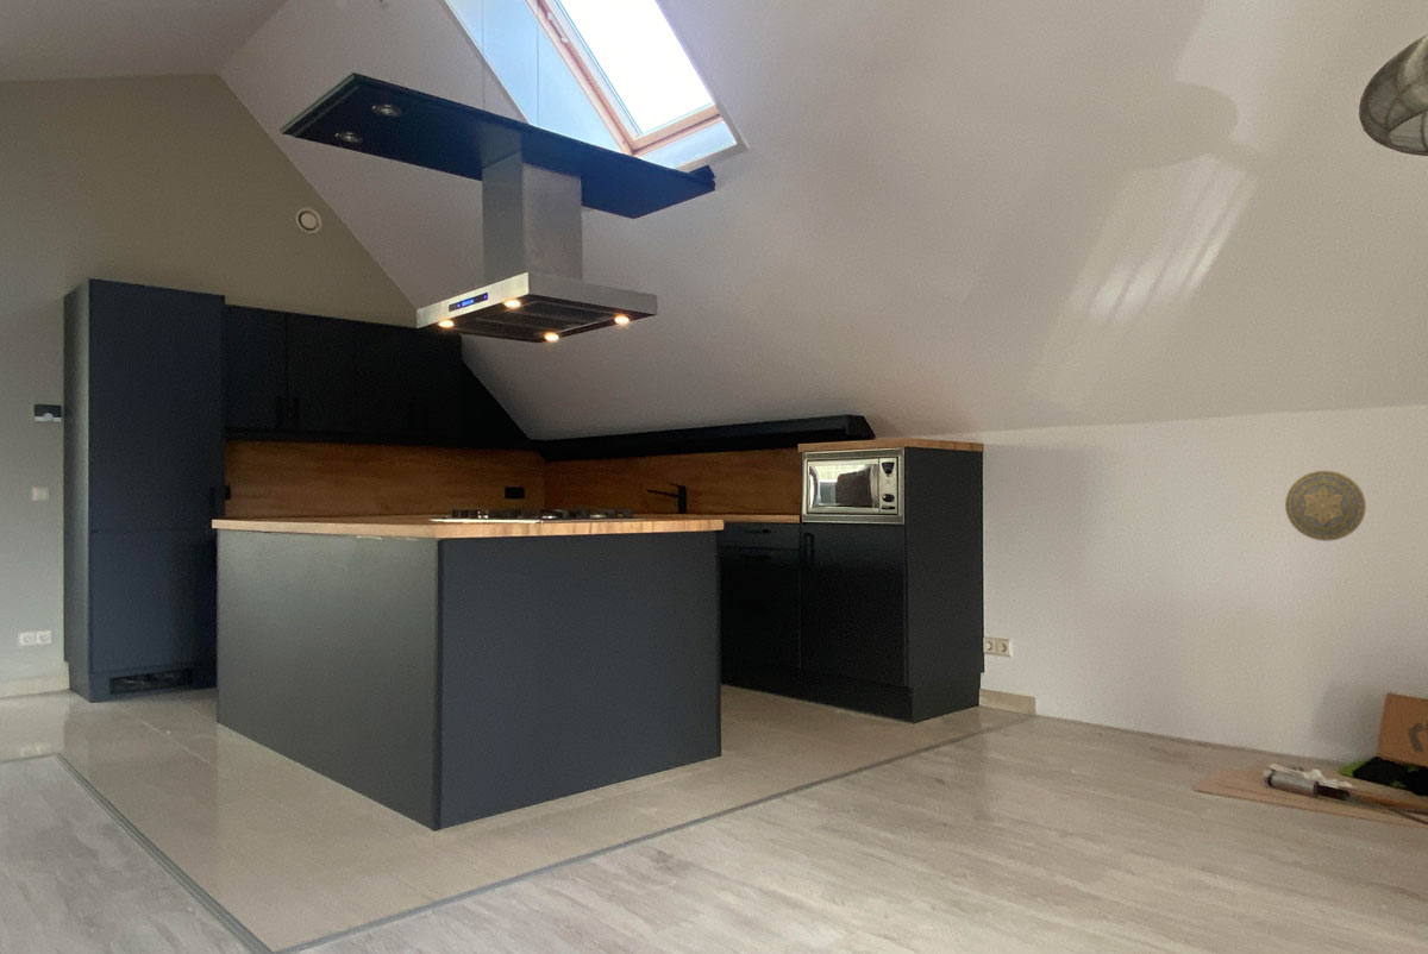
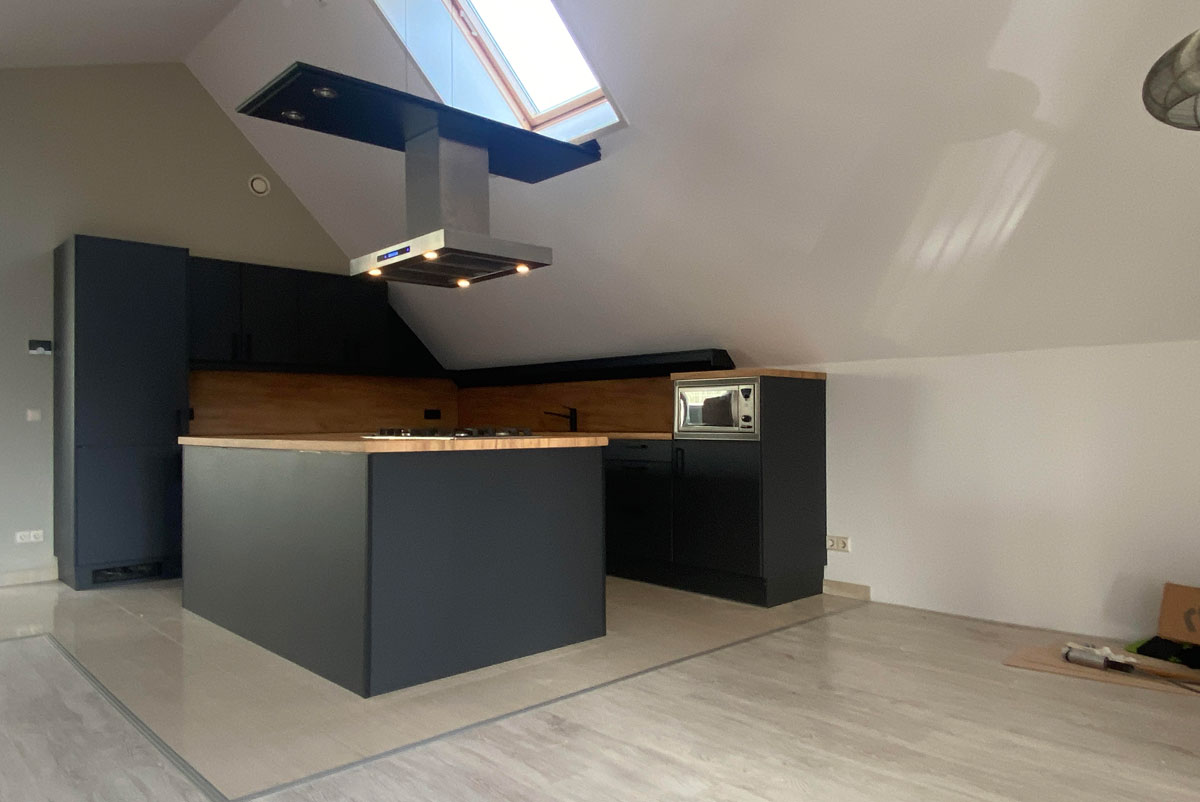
- decorative plate [1284,470,1367,542]
